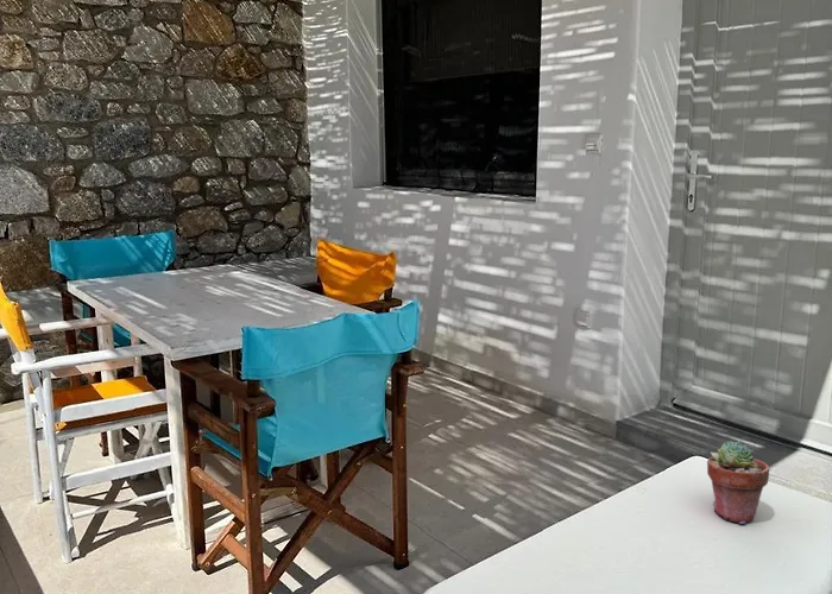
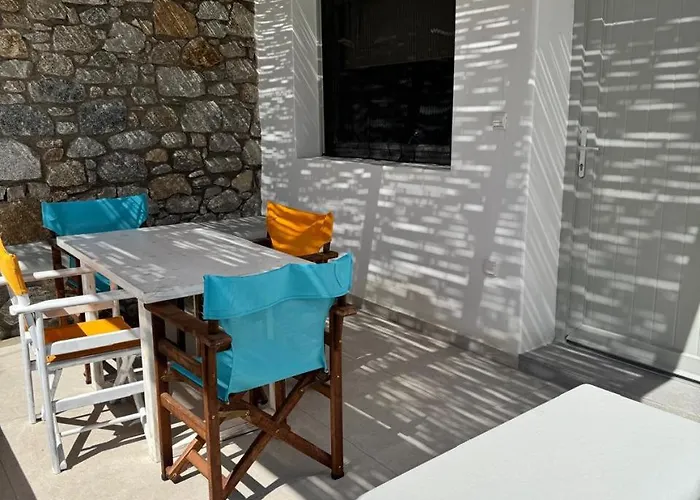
- potted succulent [706,440,770,525]
